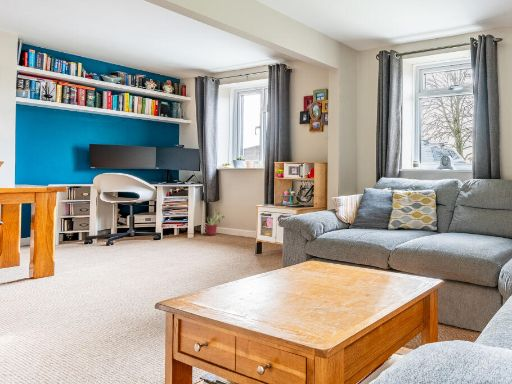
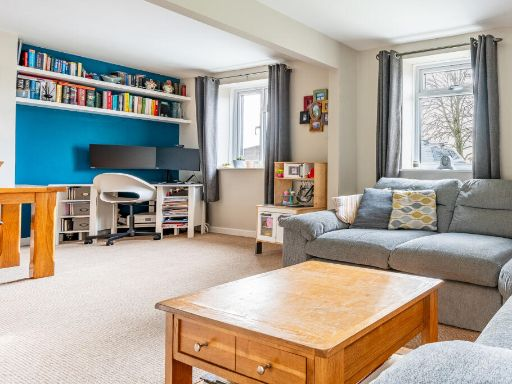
- potted plant [203,207,225,236]
